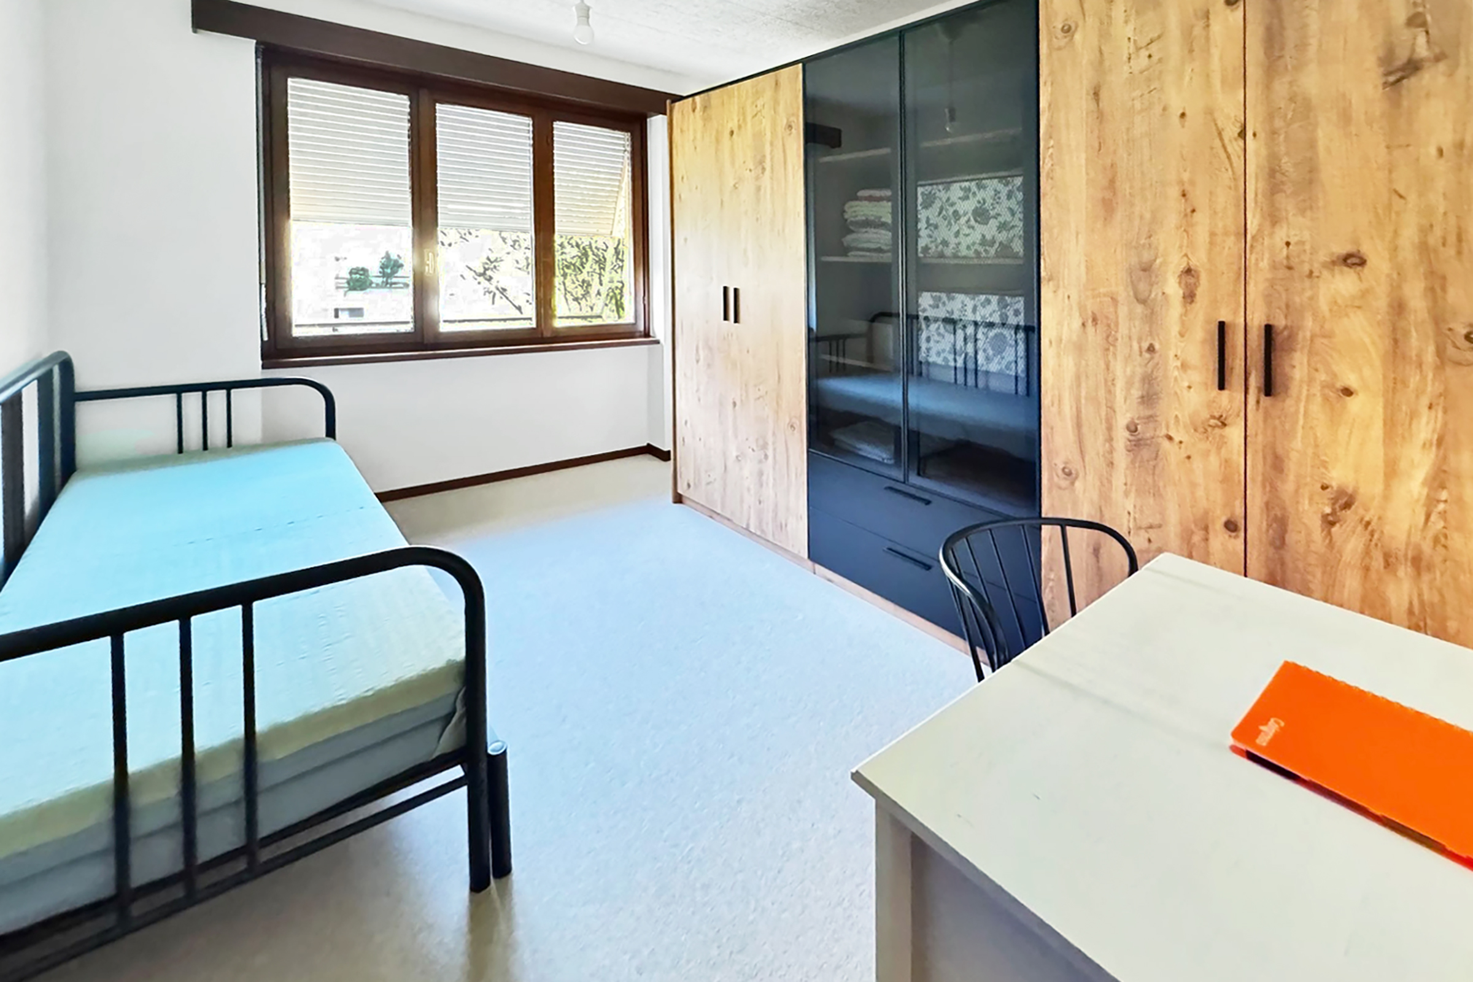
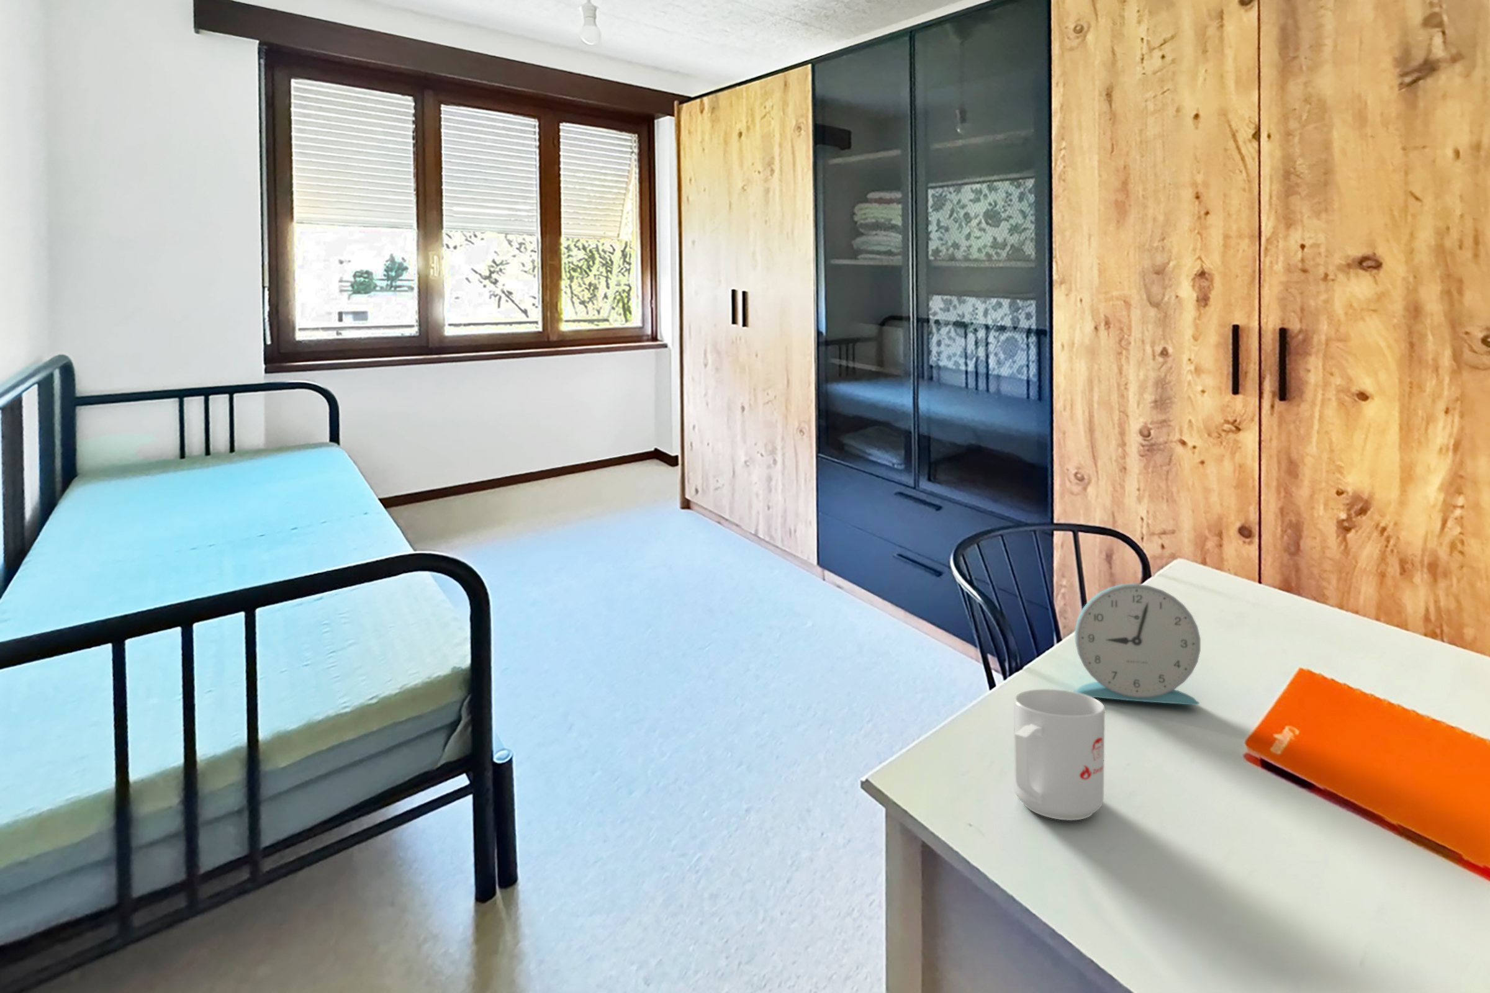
+ alarm clock [1073,583,1202,706]
+ mug [1013,688,1105,821]
